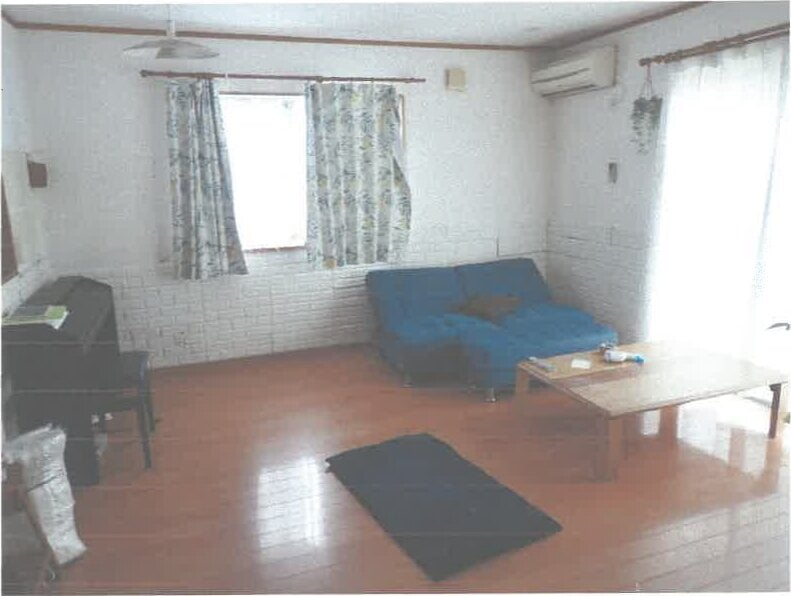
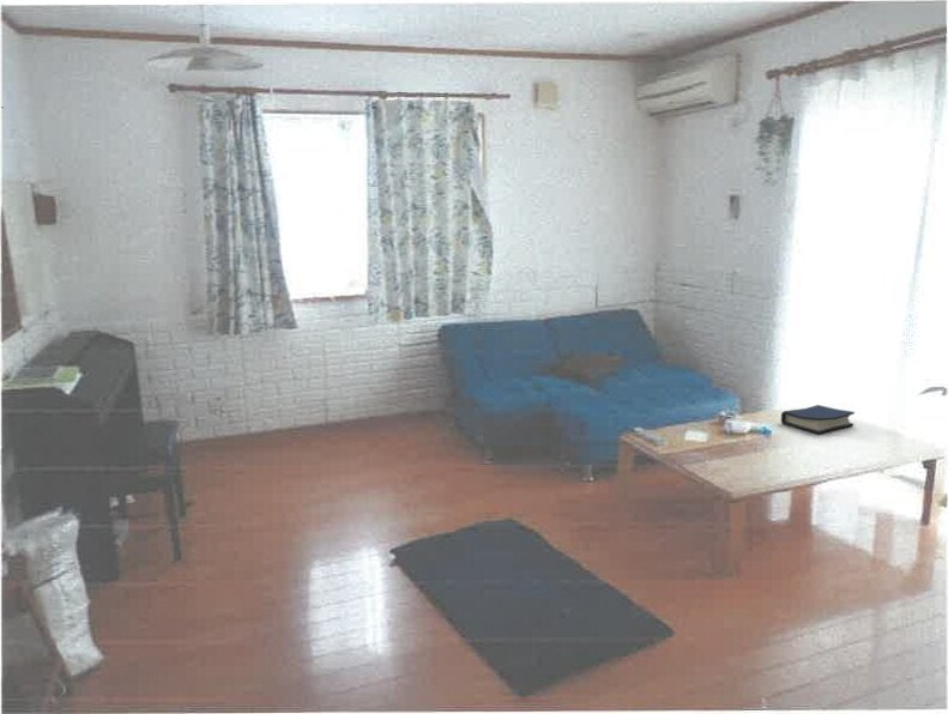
+ hardback book [780,404,856,435]
